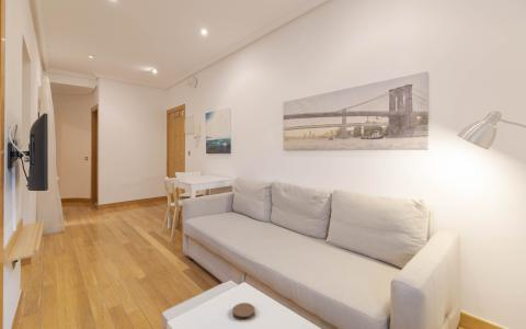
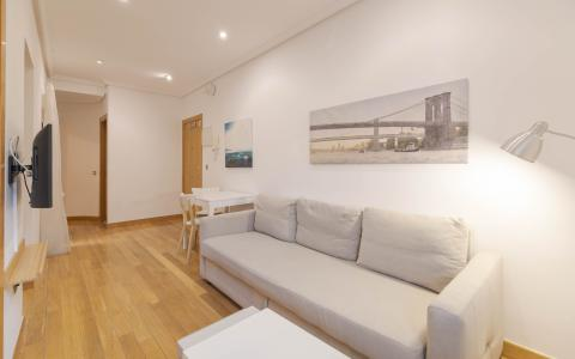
- coaster [231,302,256,321]
